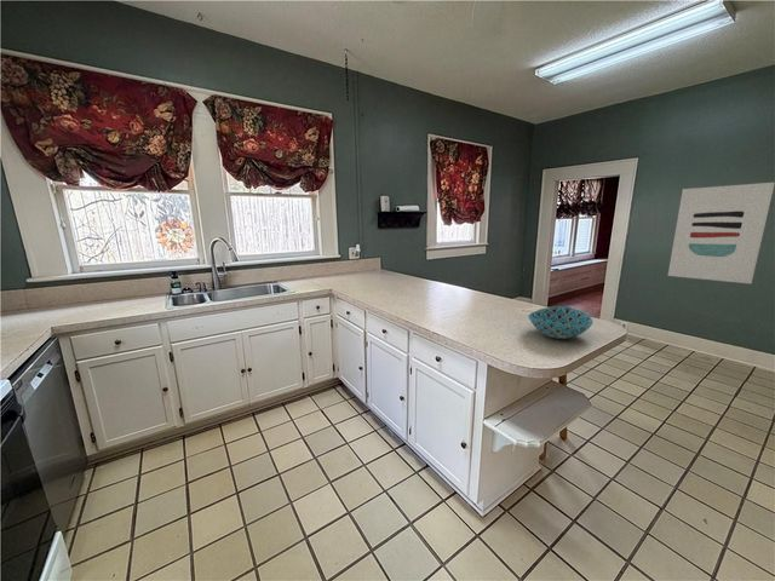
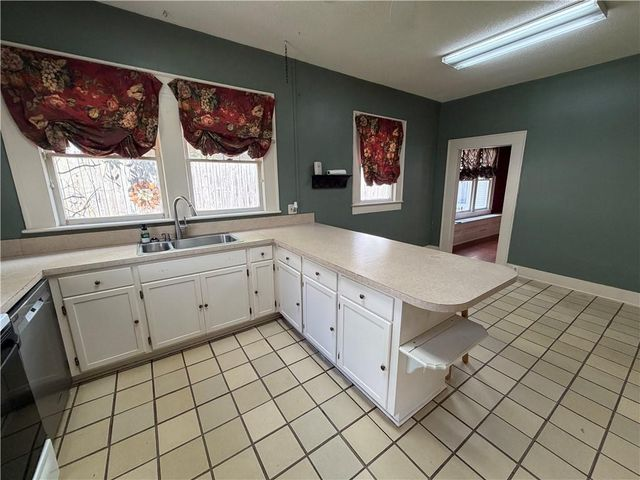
- bowl [527,305,593,340]
- wall art [667,182,775,284]
